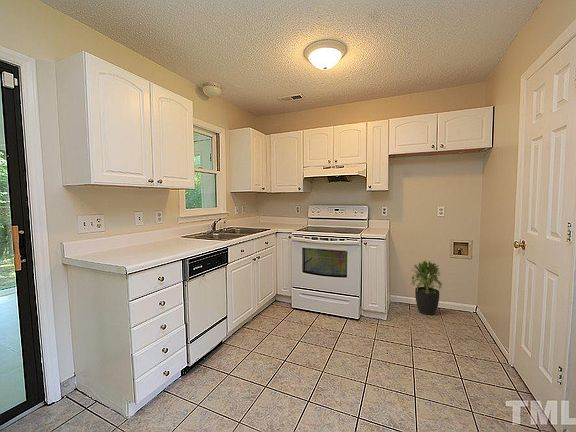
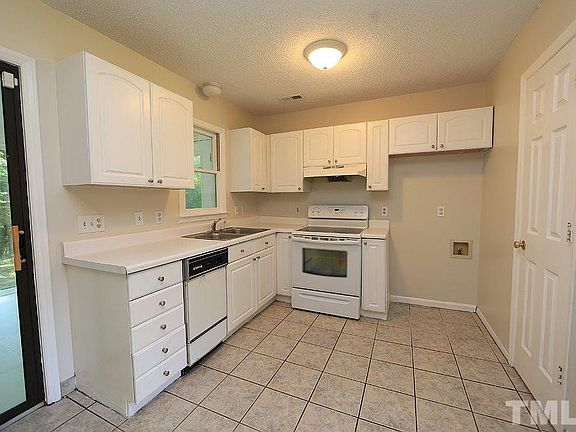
- potted plant [410,259,444,316]
